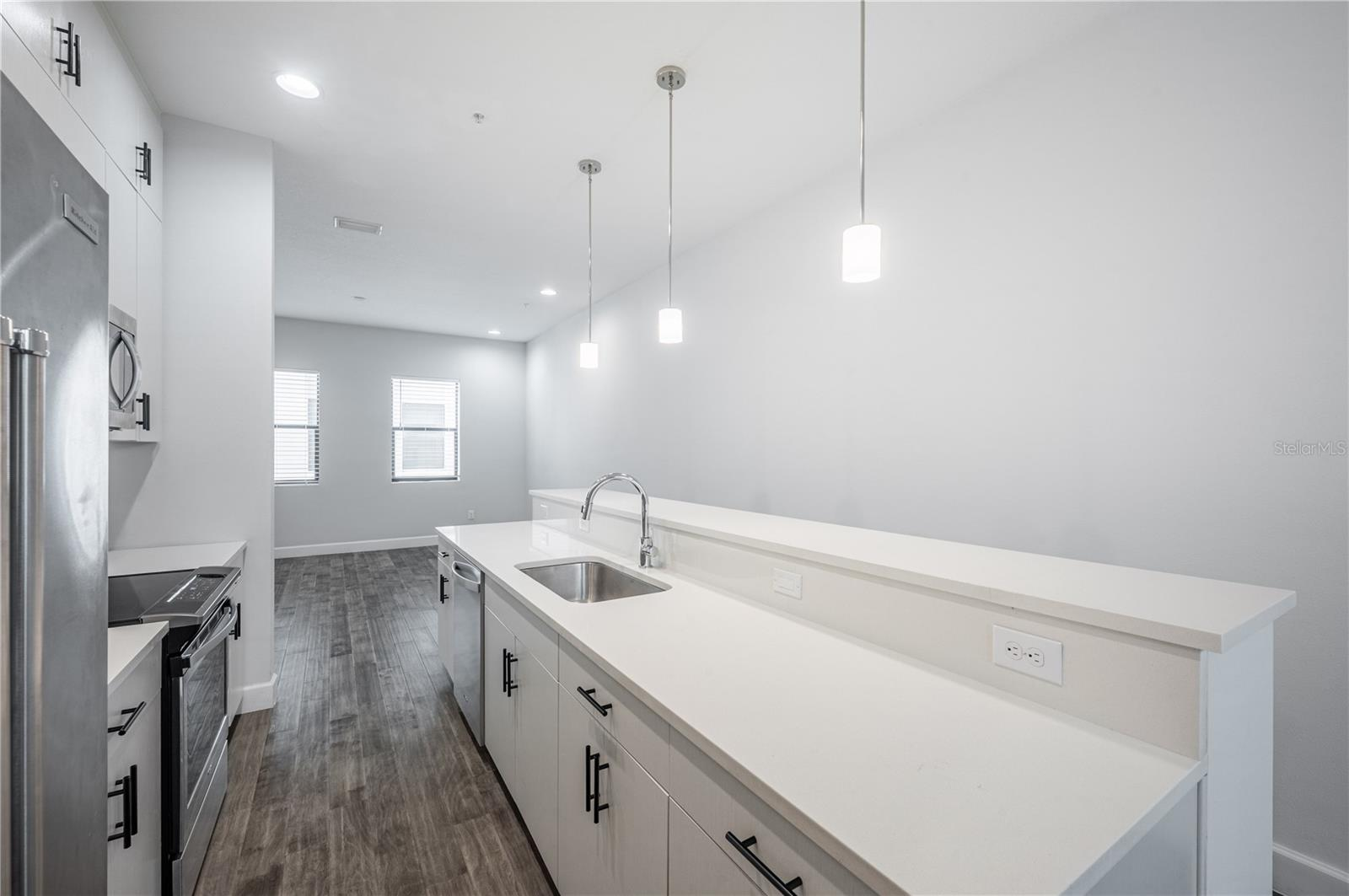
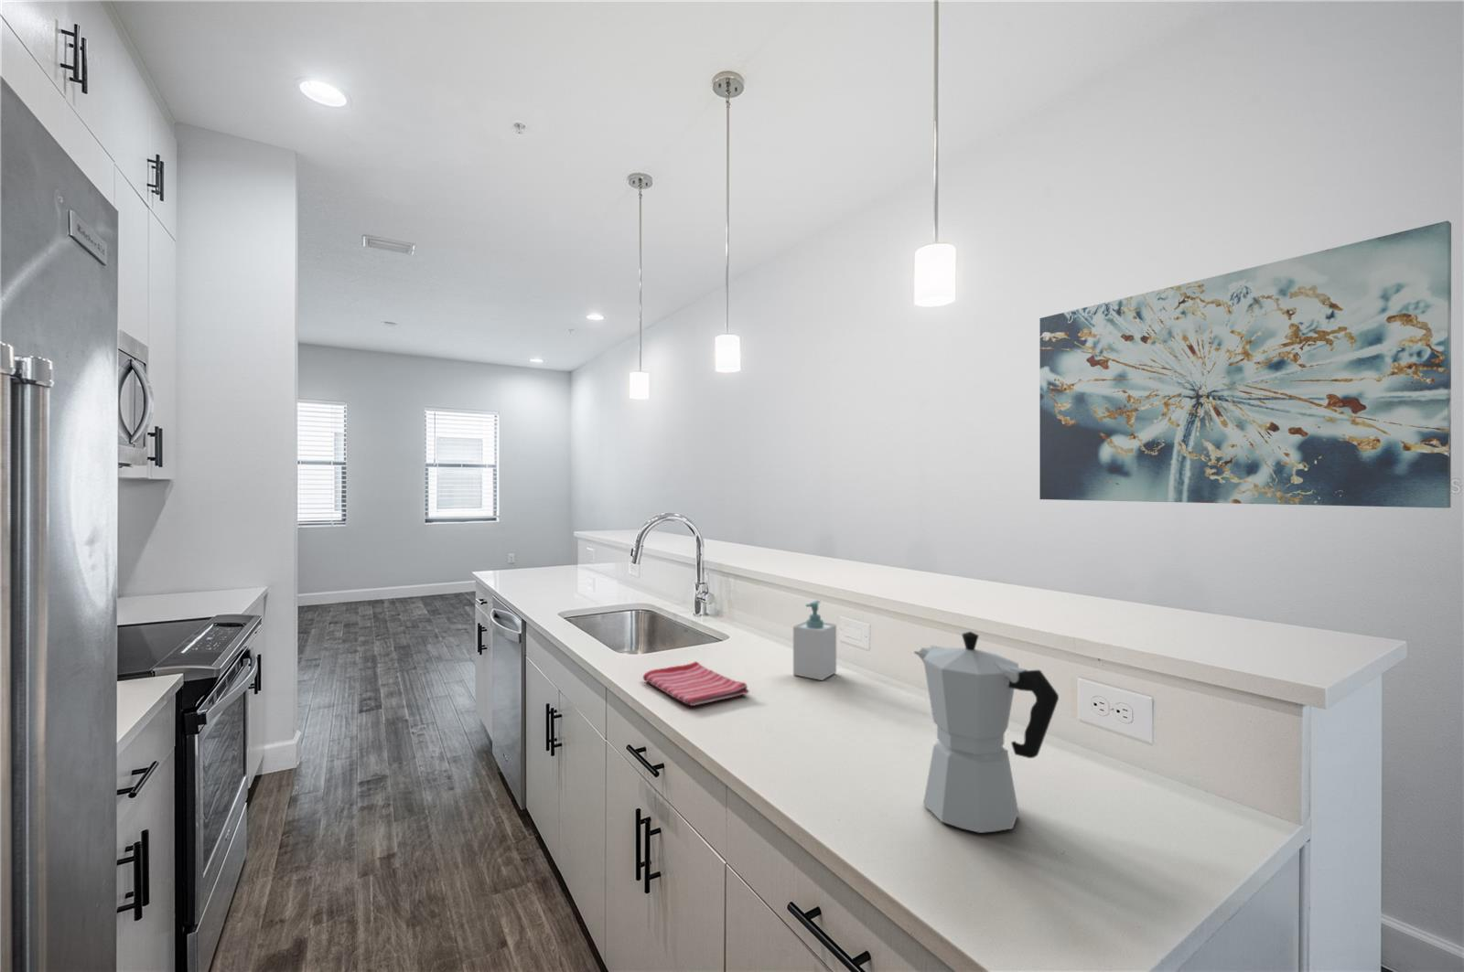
+ wall art [1039,219,1452,509]
+ soap bottle [792,600,837,681]
+ dish towel [642,661,750,707]
+ moka pot [913,631,1059,834]
